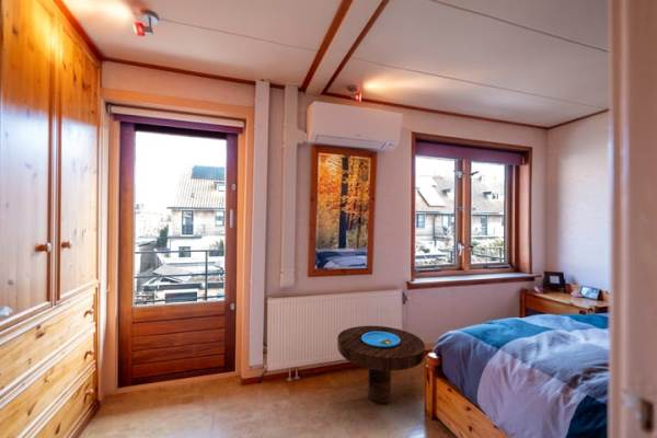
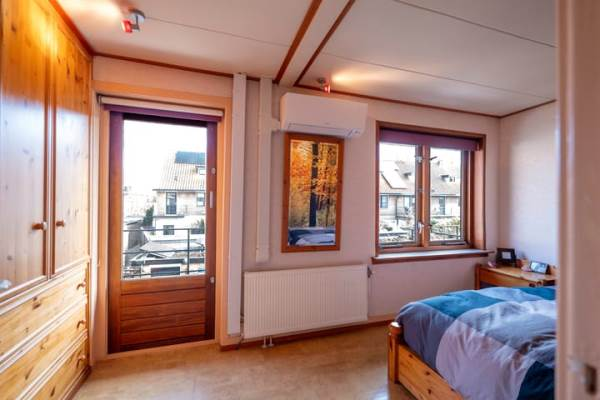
- side table [336,325,426,405]
